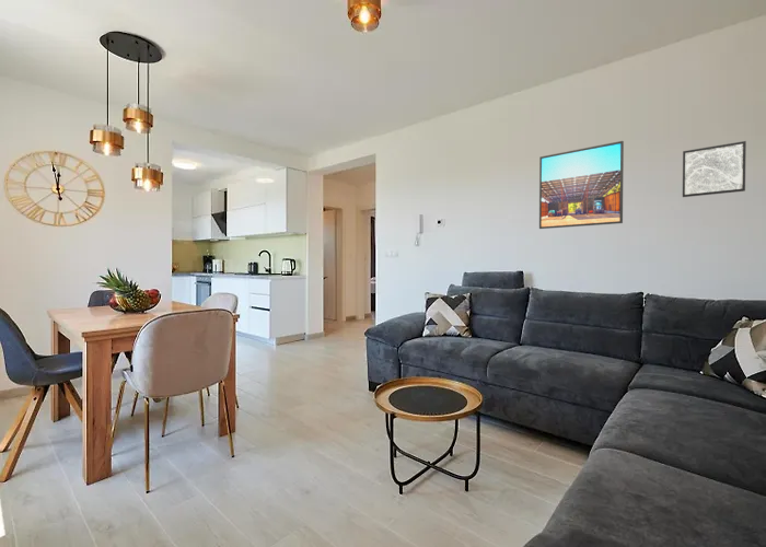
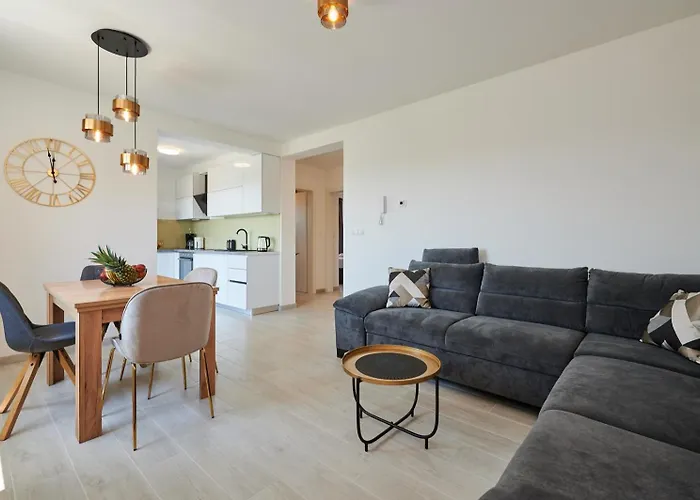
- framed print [538,140,625,230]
- wall art [682,140,747,198]
